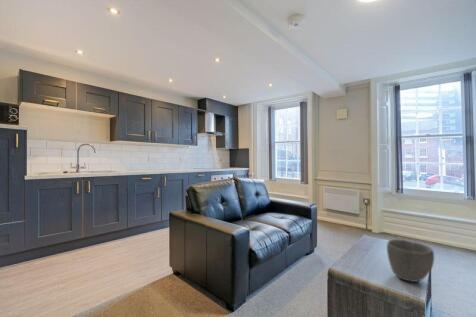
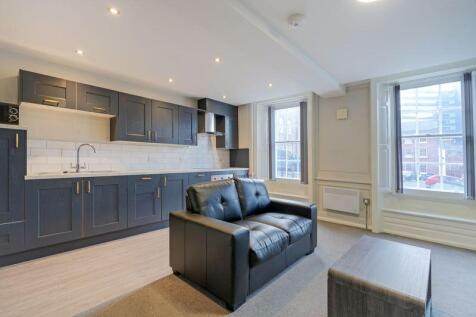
- bowl [386,238,435,283]
